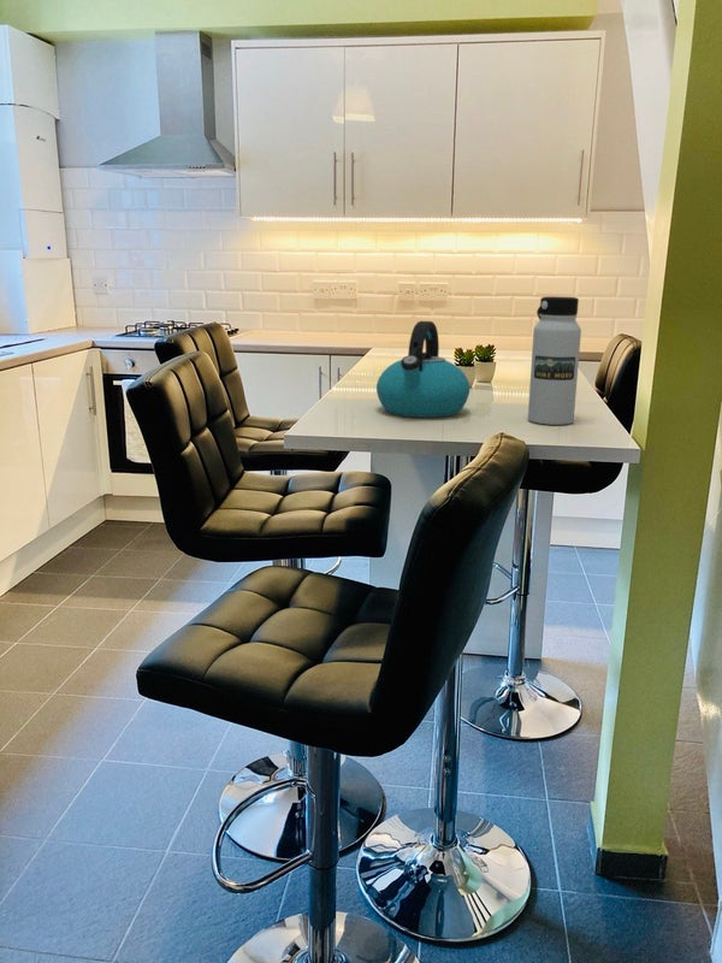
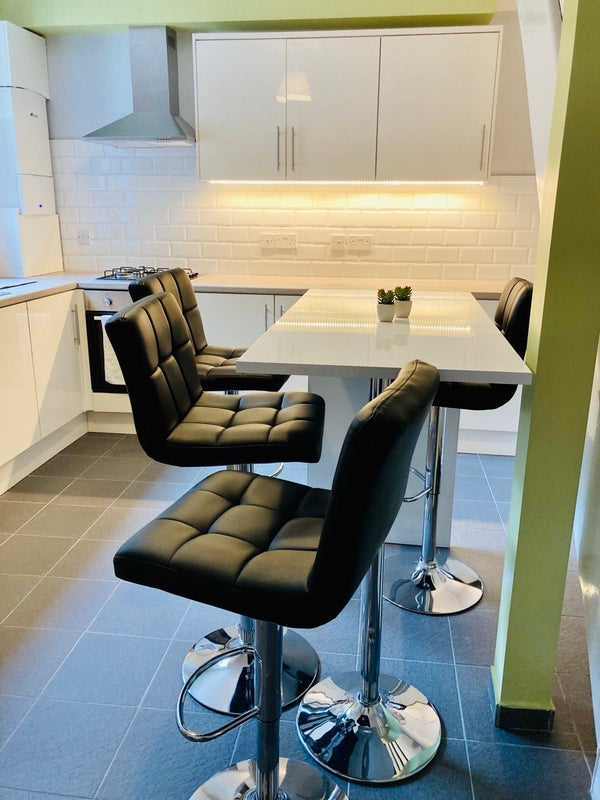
- water bottle [527,295,582,426]
- kettle [375,320,471,419]
